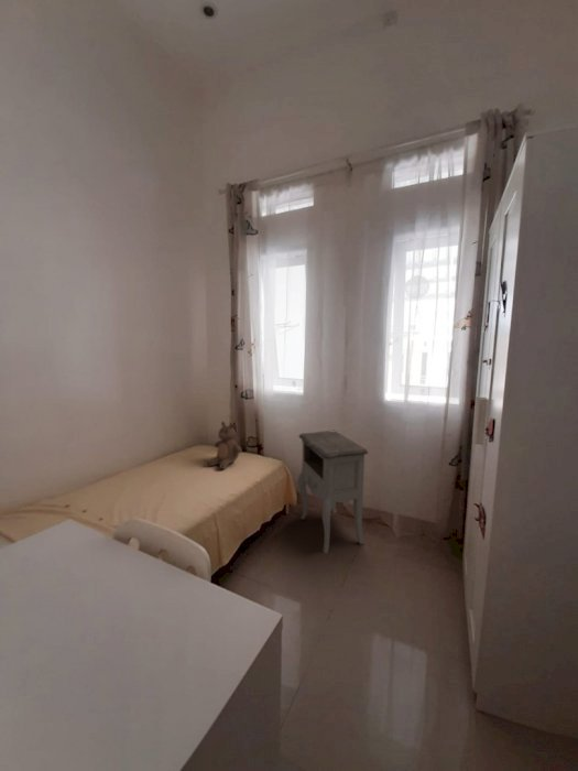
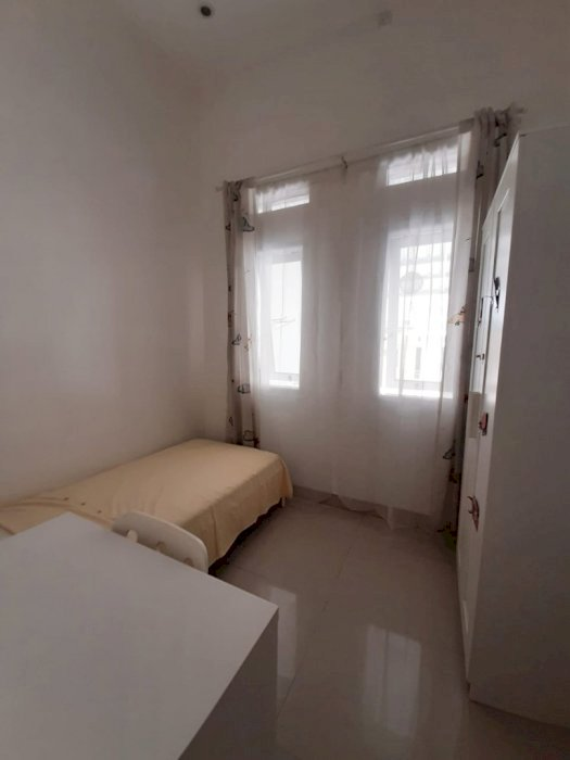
- nightstand [296,430,369,555]
- teddy bear [206,421,243,470]
